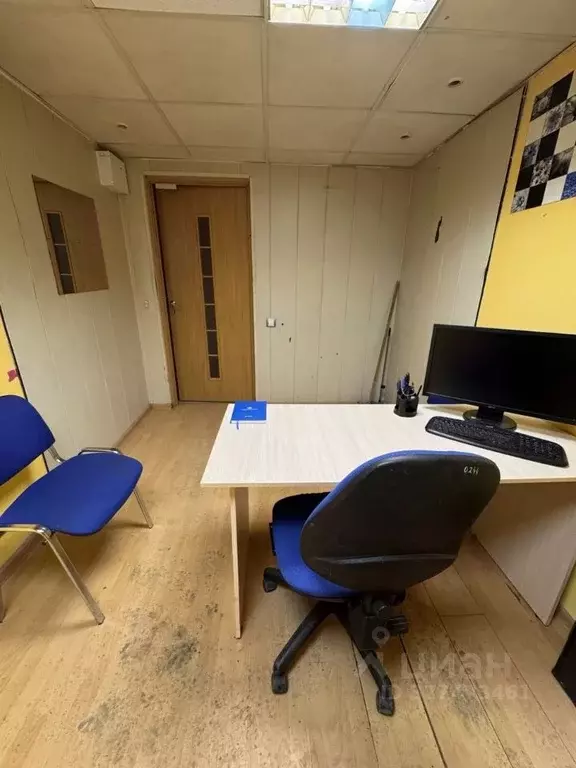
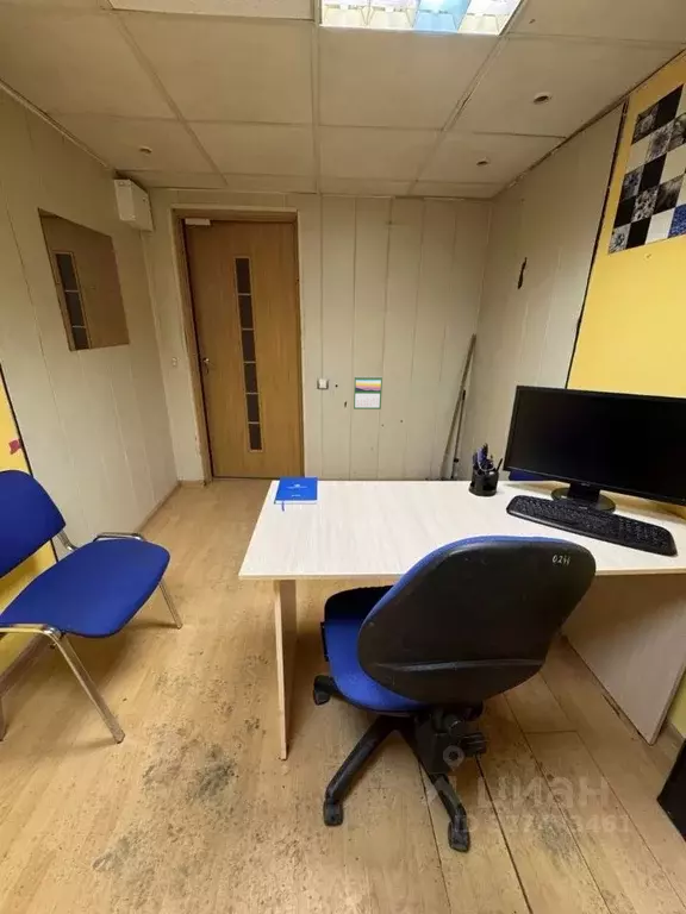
+ calendar [353,375,383,411]
